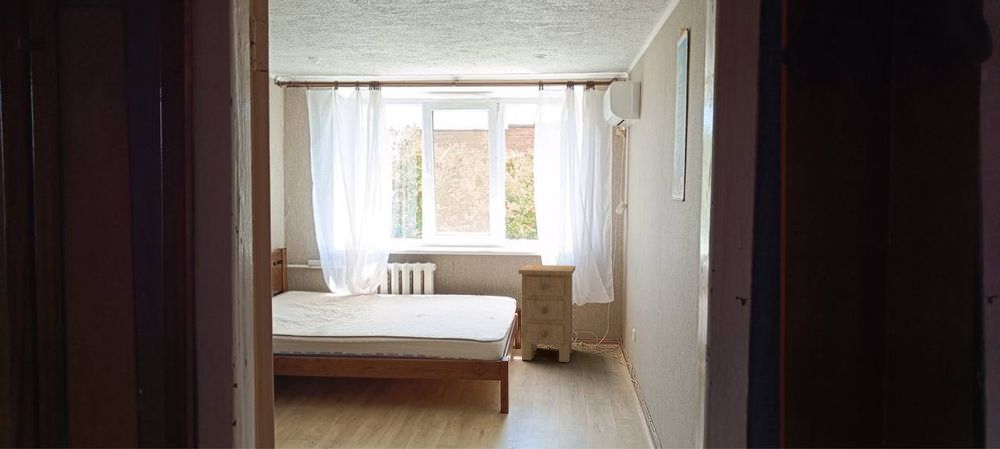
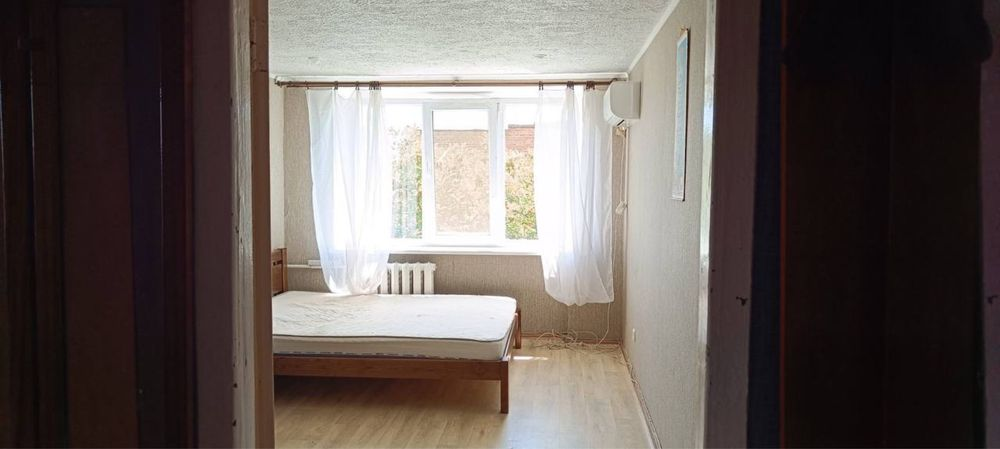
- nightstand [518,264,576,363]
